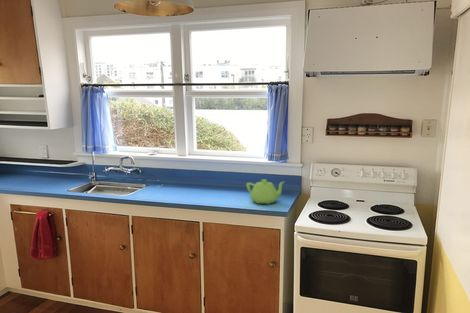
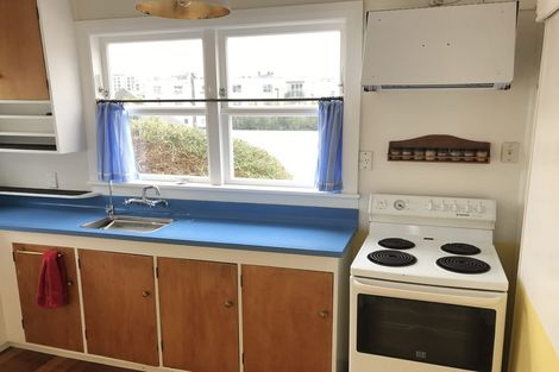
- teapot [245,178,286,205]
